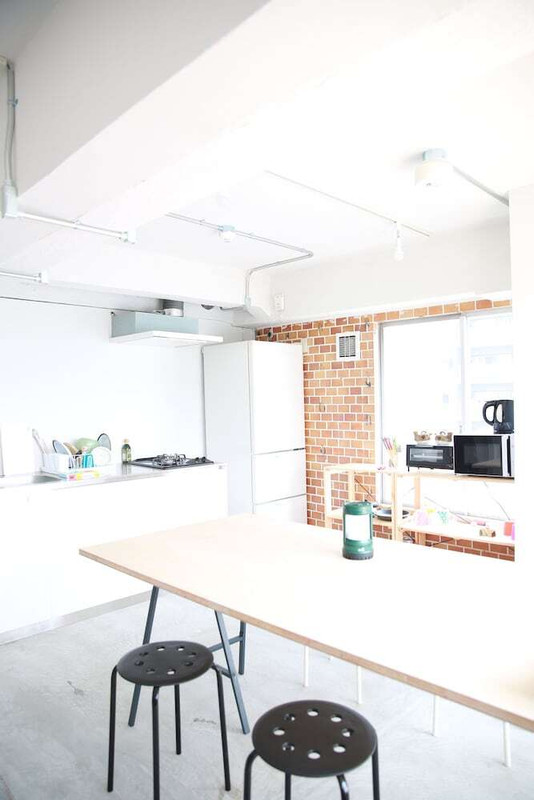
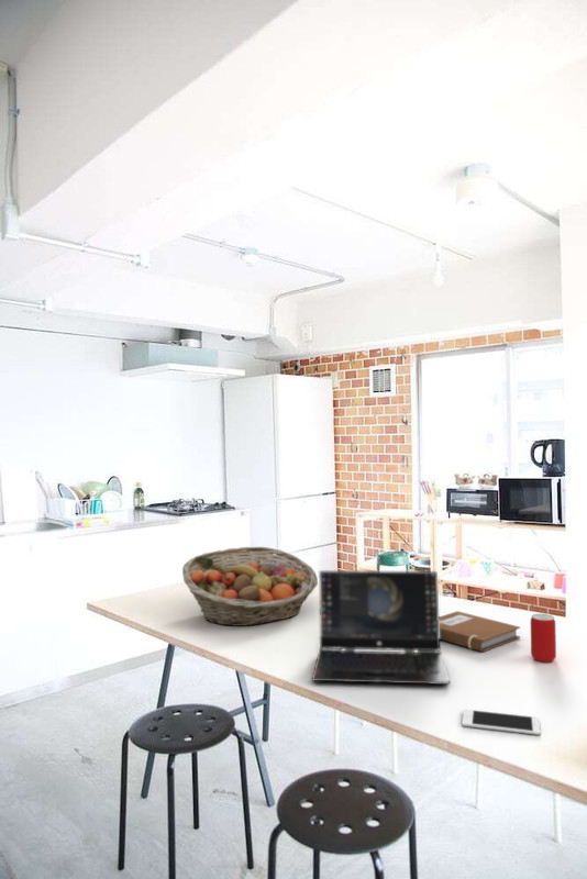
+ notebook [439,610,521,653]
+ beverage can [530,613,557,664]
+ cell phone [462,708,542,736]
+ laptop computer [311,569,451,686]
+ fruit basket [181,546,319,627]
